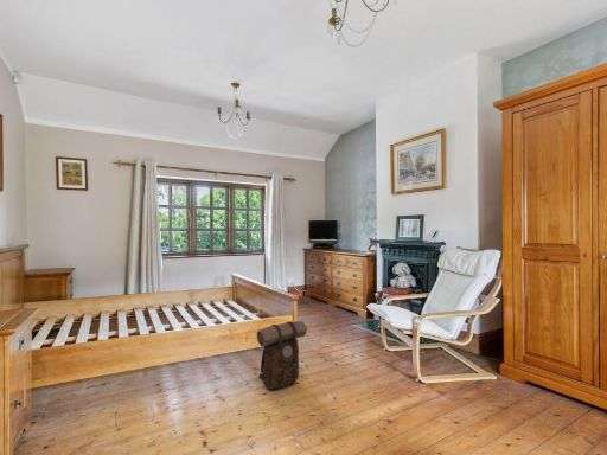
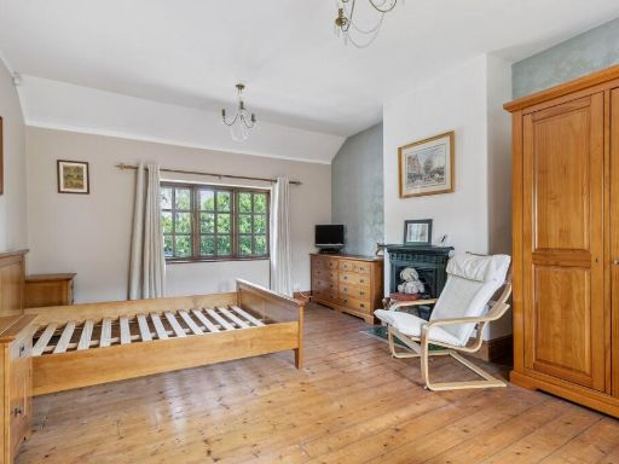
- backpack [256,320,308,391]
